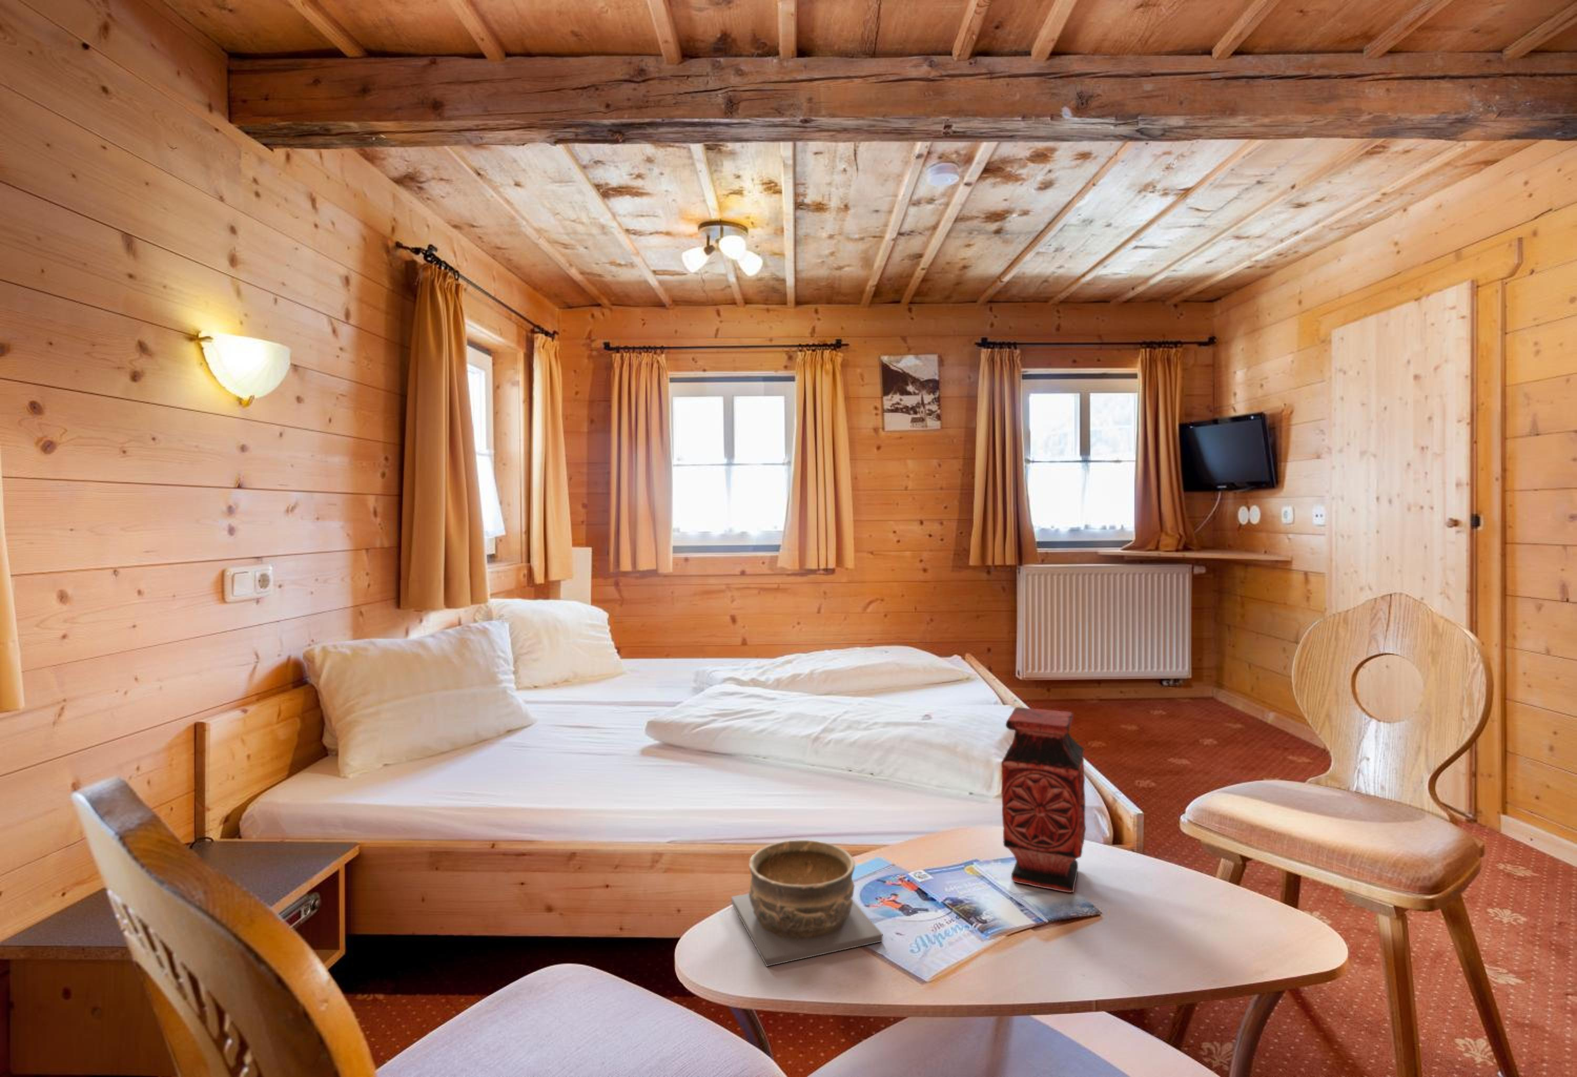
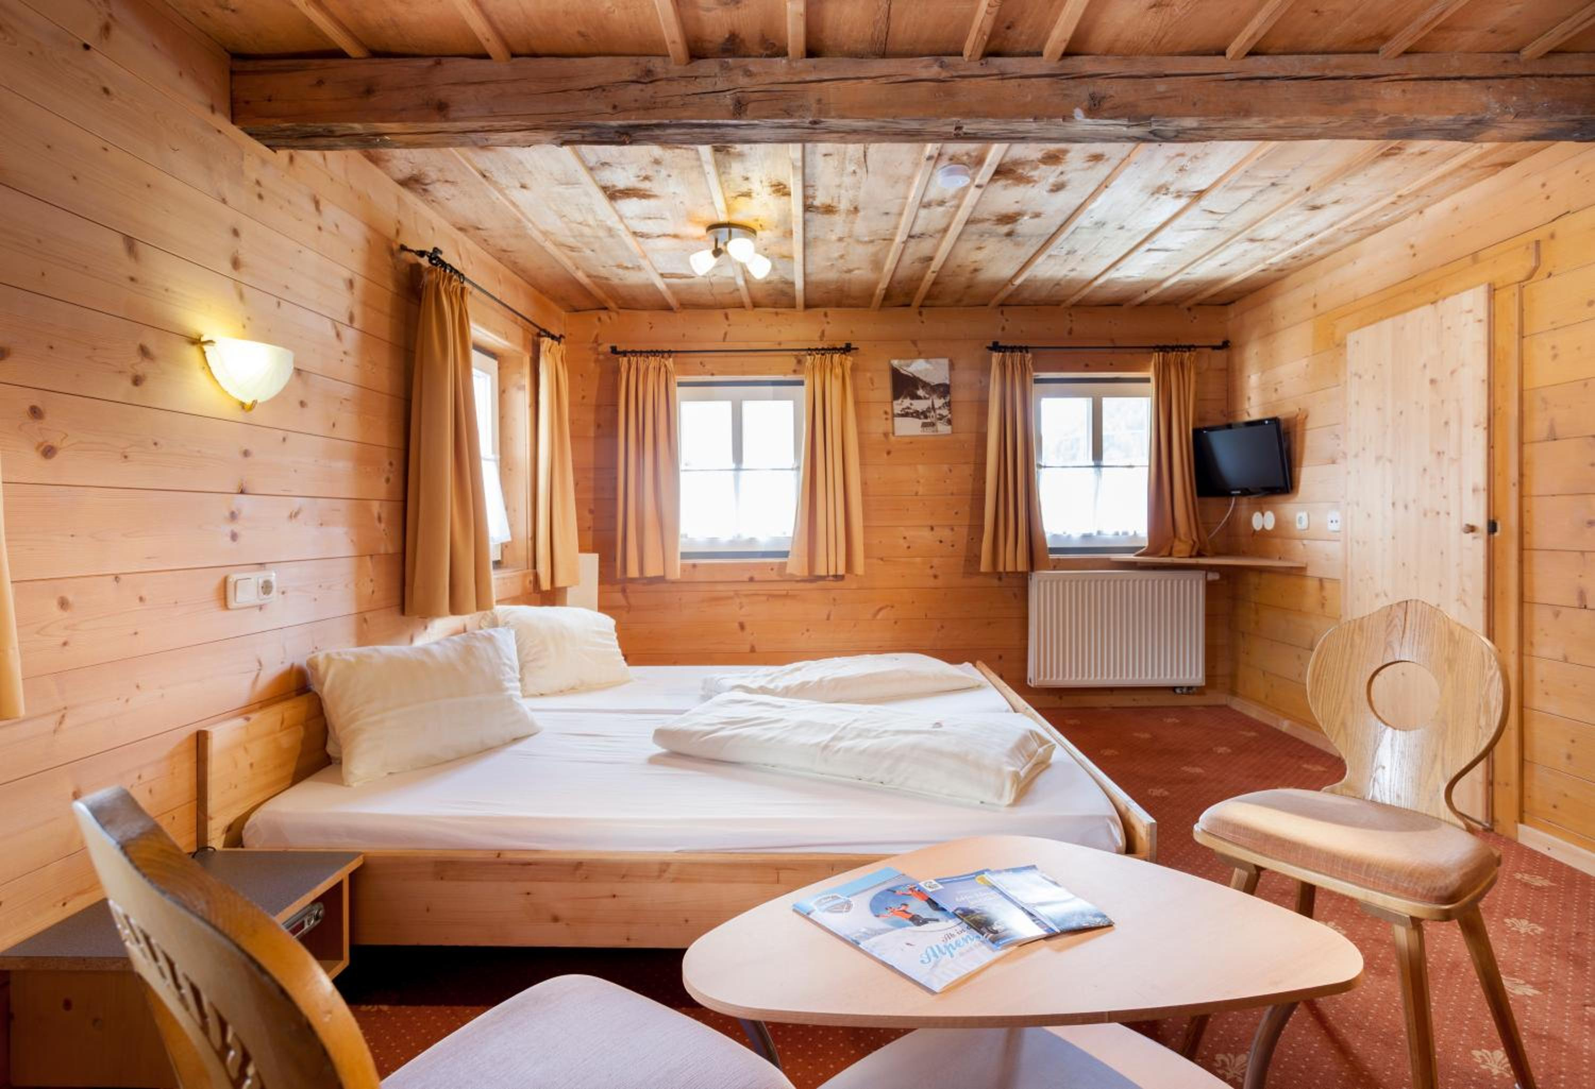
- bowl [731,840,883,967]
- vase [1001,707,1087,894]
